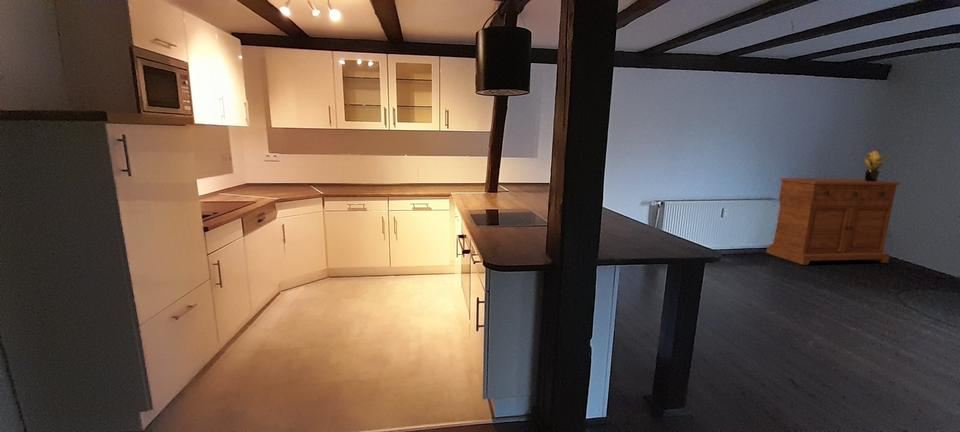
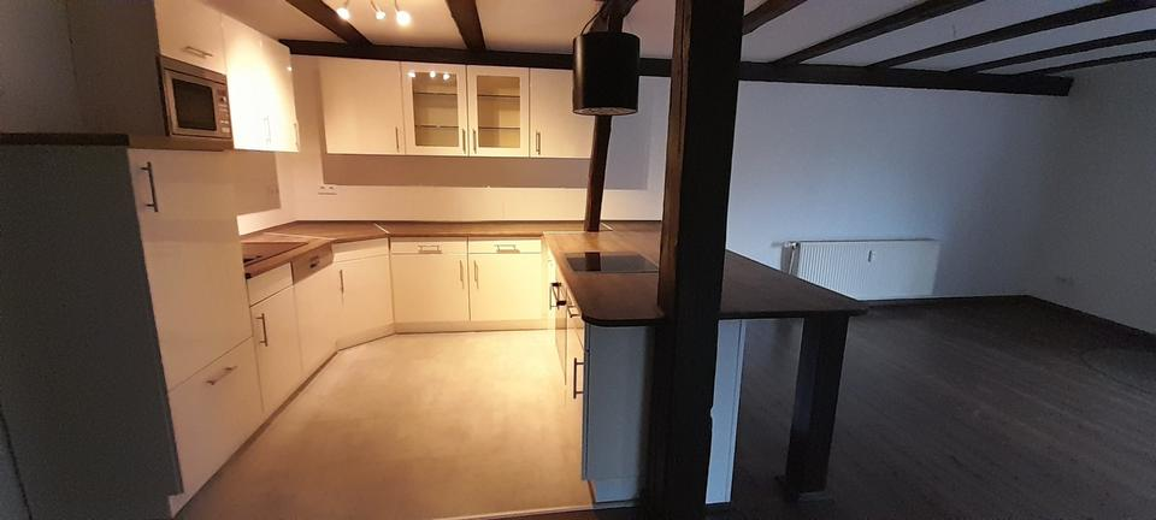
- potted plant [862,150,891,182]
- sideboard [765,177,902,266]
